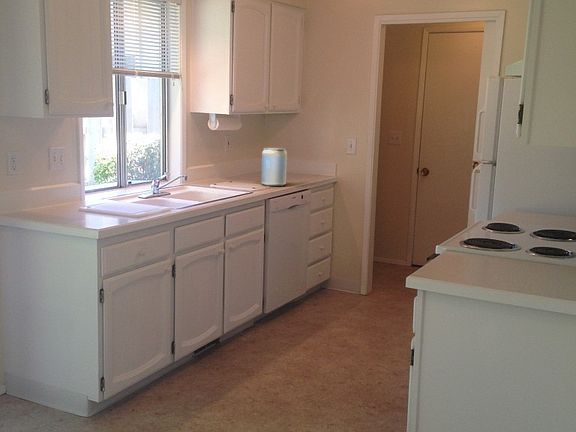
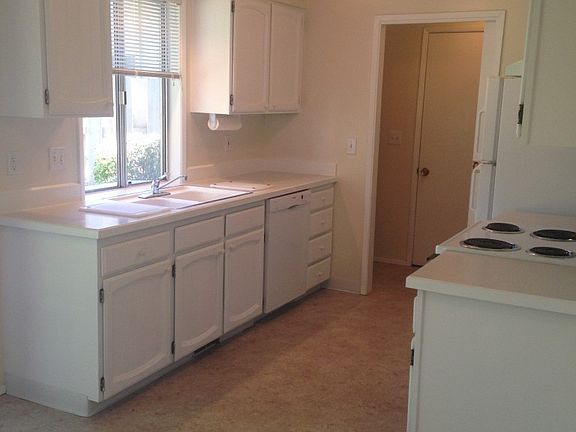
- soda can [260,147,288,187]
